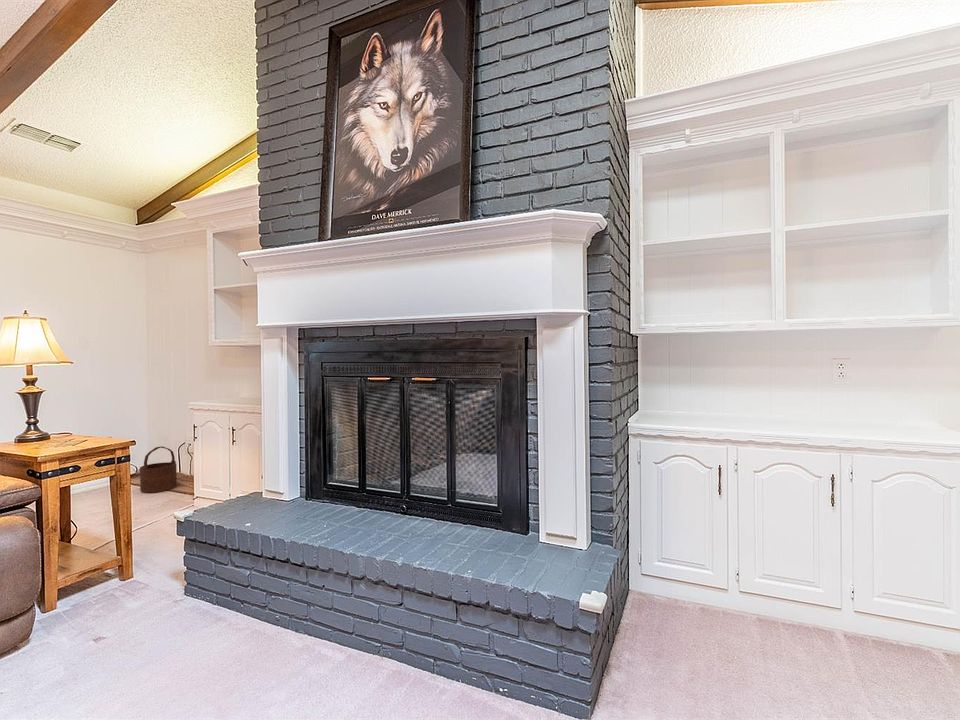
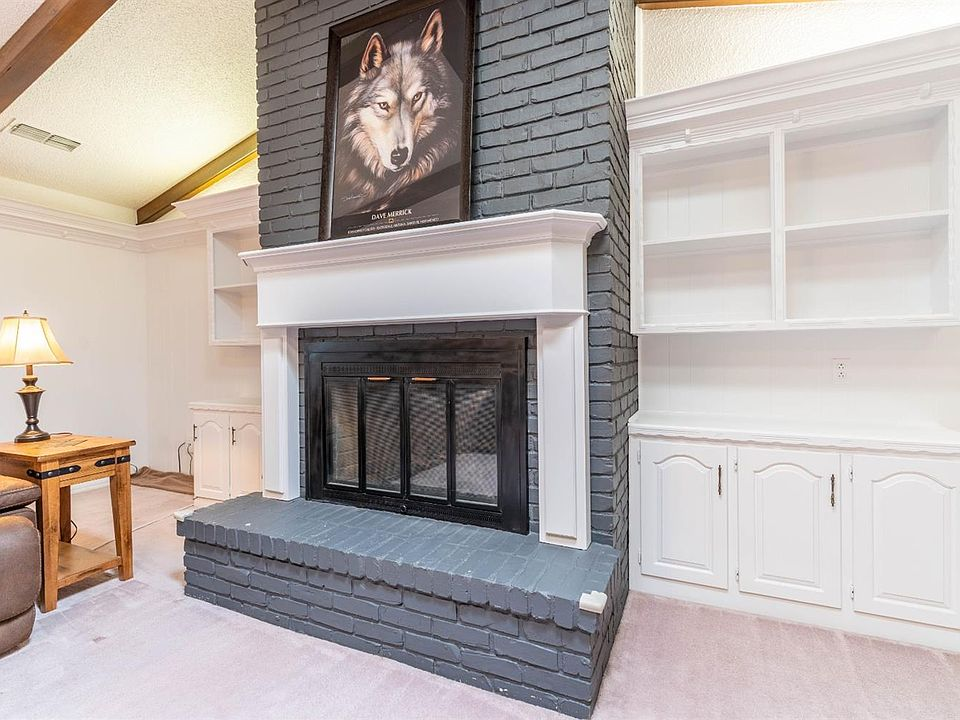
- wooden bucket [139,445,178,494]
